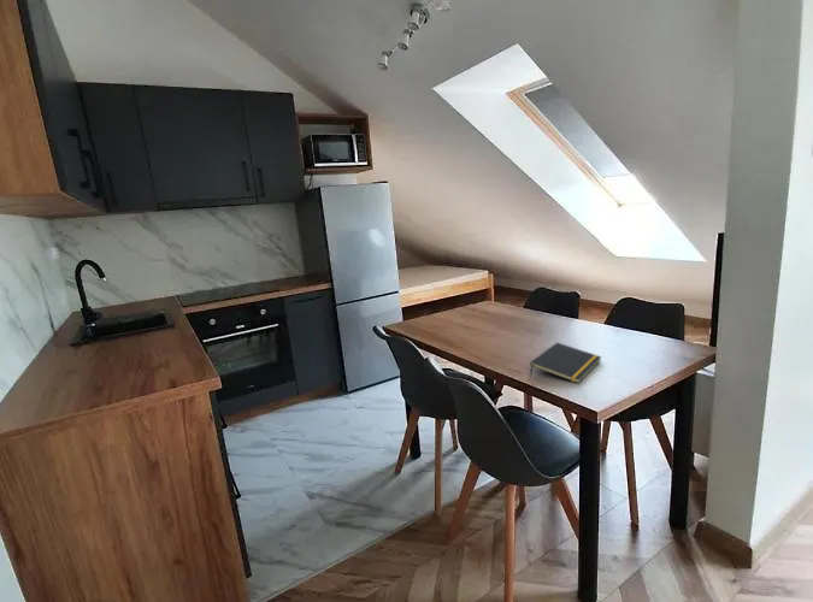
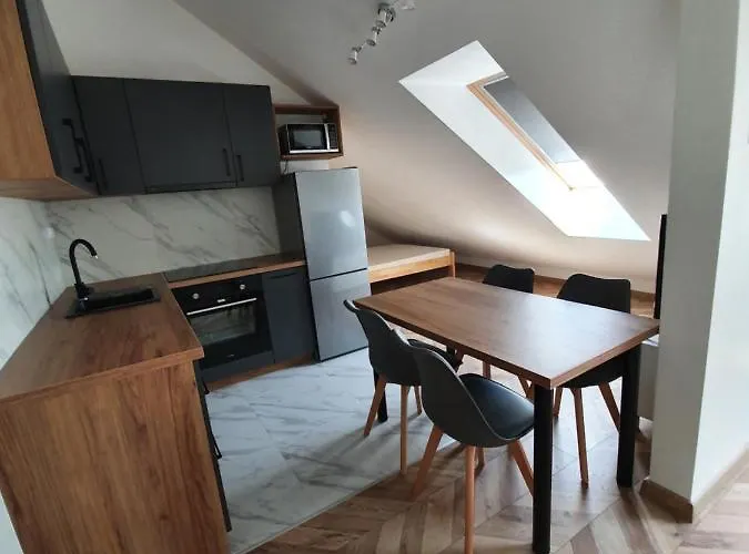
- notepad [529,341,602,384]
